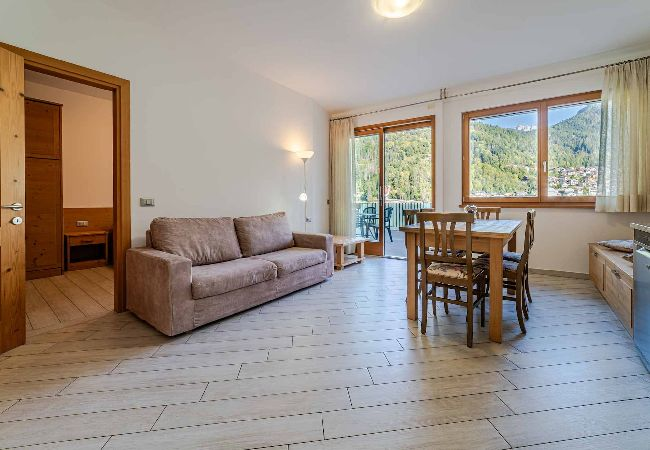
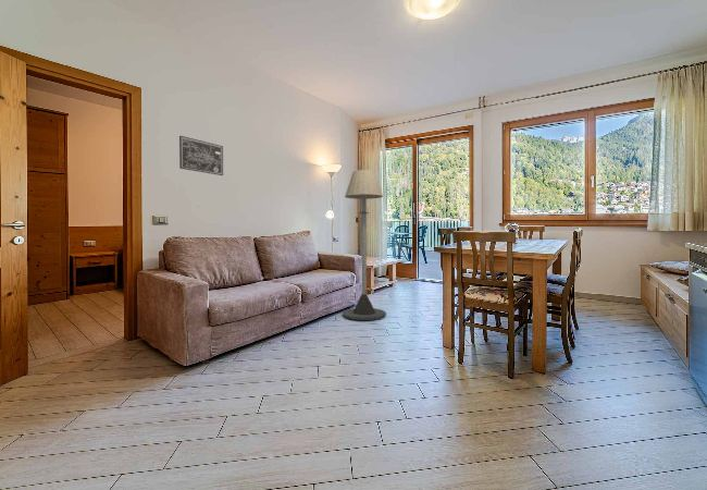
+ wall art [178,135,224,176]
+ floor lamp [342,169,387,321]
